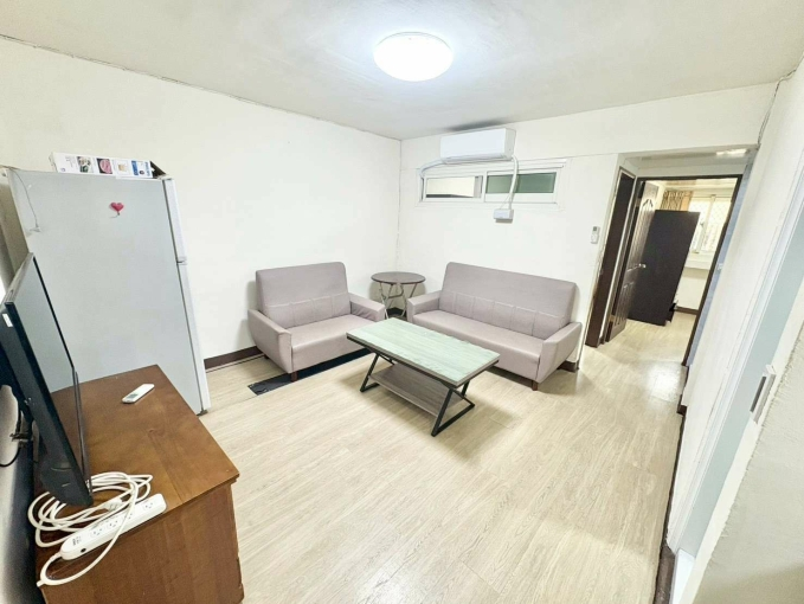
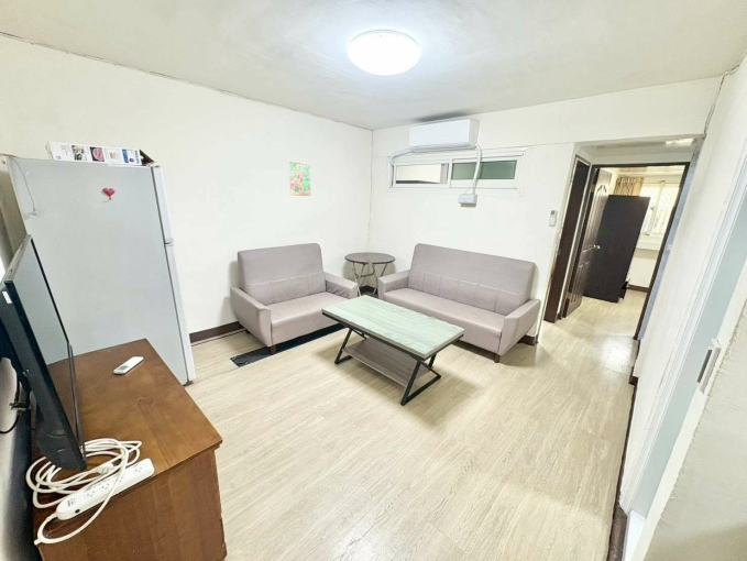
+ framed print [286,160,312,198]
